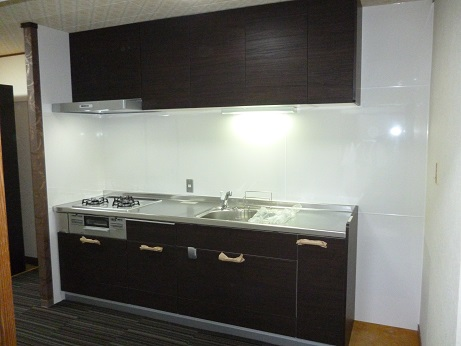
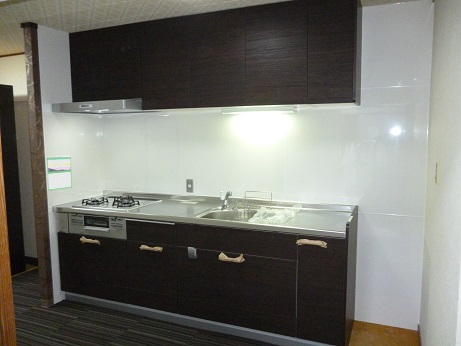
+ calendar [45,154,73,192]
